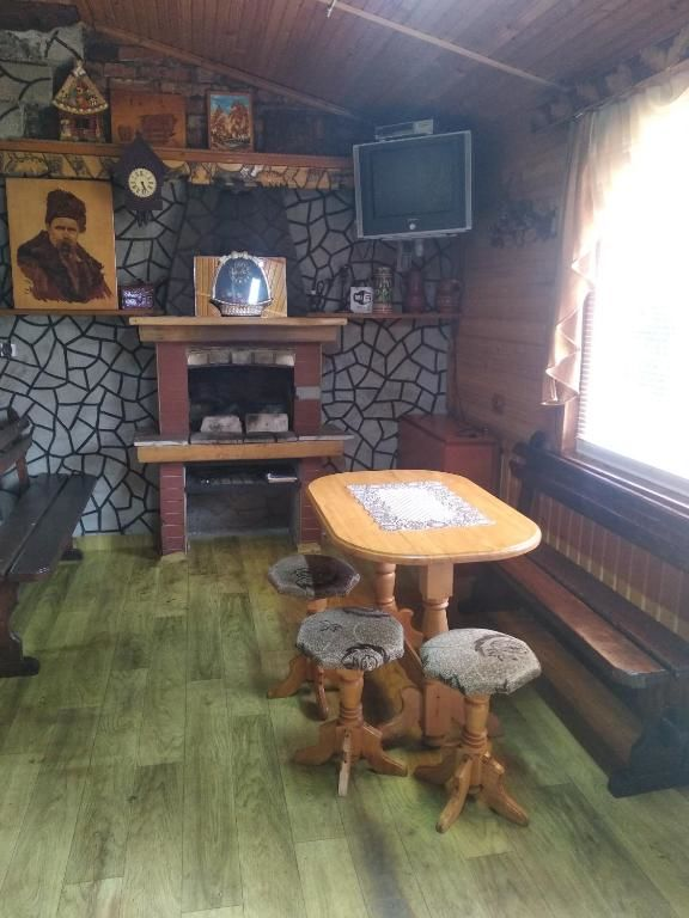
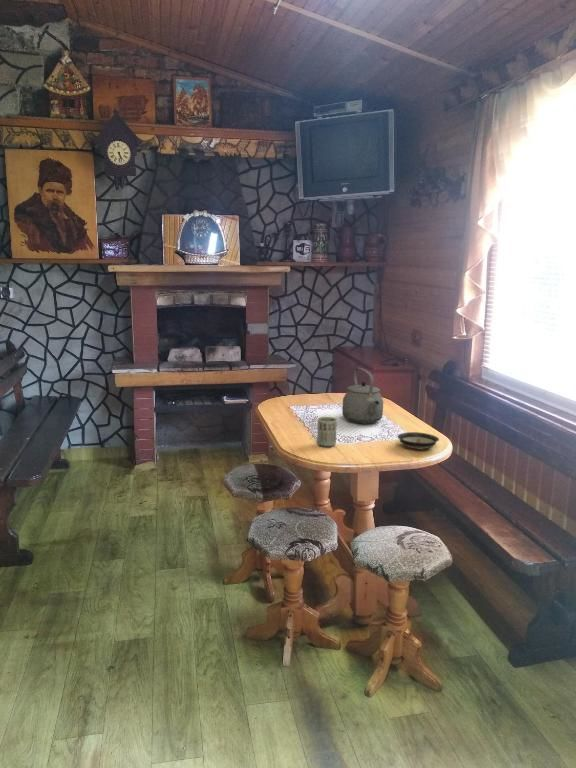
+ saucer [397,431,440,450]
+ tea kettle [341,367,384,425]
+ cup [317,416,338,448]
